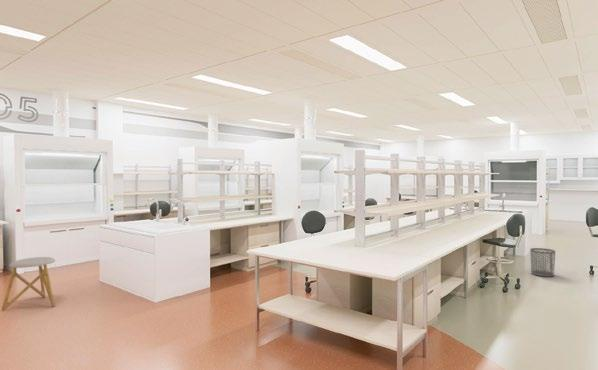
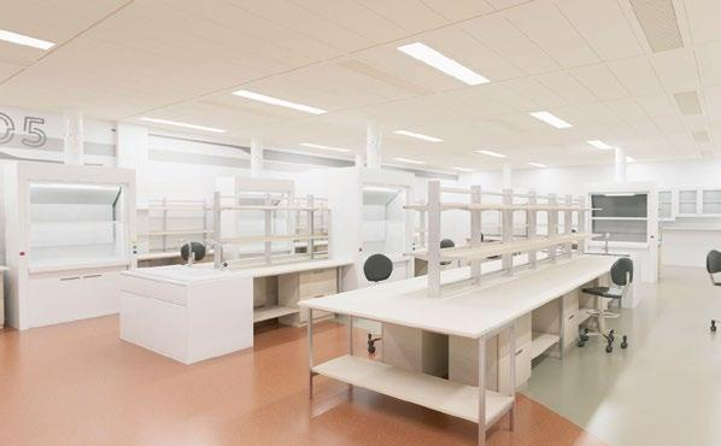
- waste bin [529,247,556,278]
- stool [1,256,56,312]
